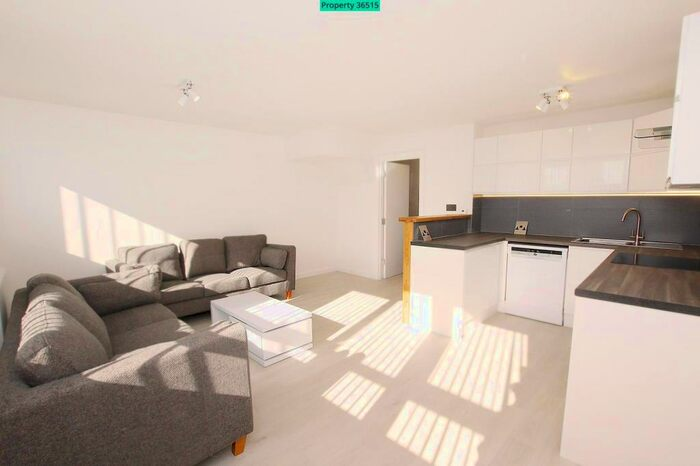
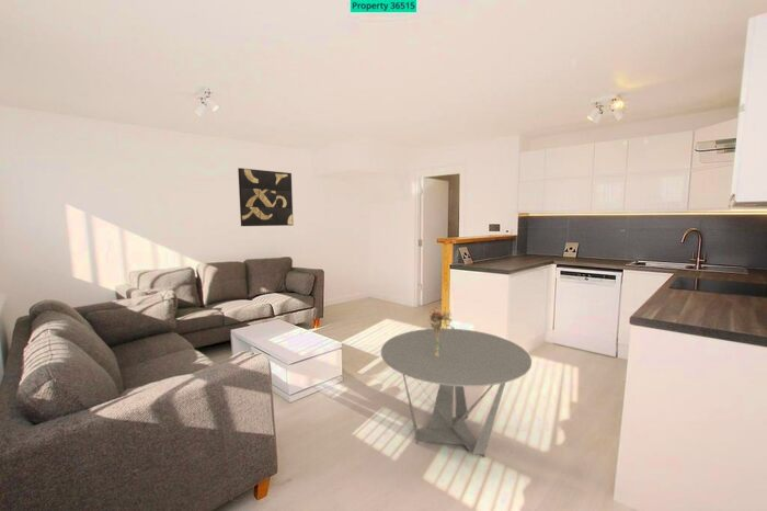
+ bouquet [426,306,455,356]
+ coffee table [380,328,533,458]
+ wall art [237,167,294,227]
